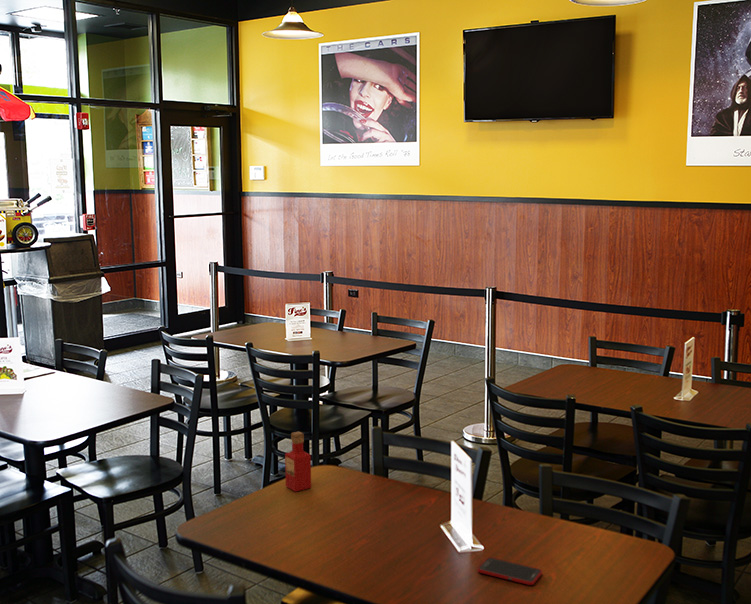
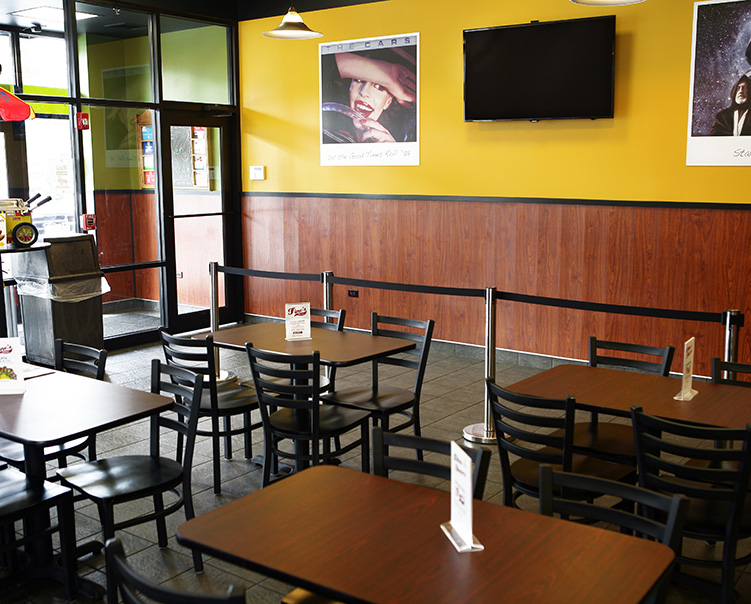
- cell phone [476,556,543,586]
- tabasco sauce [284,431,312,493]
